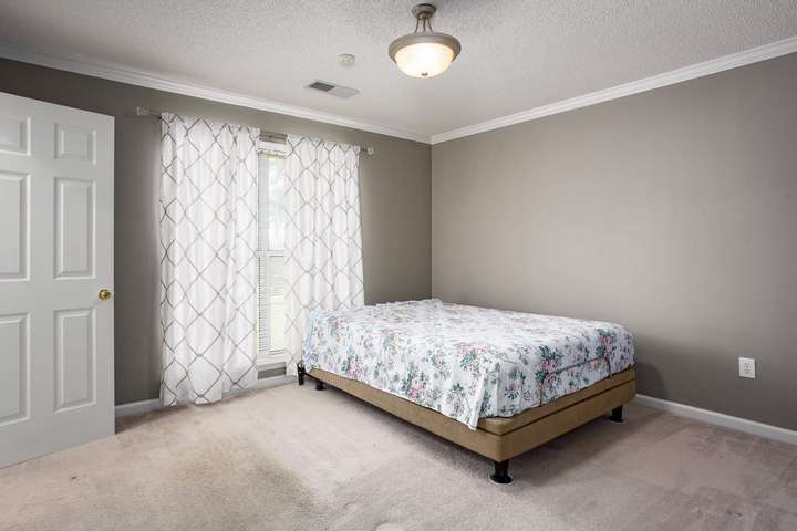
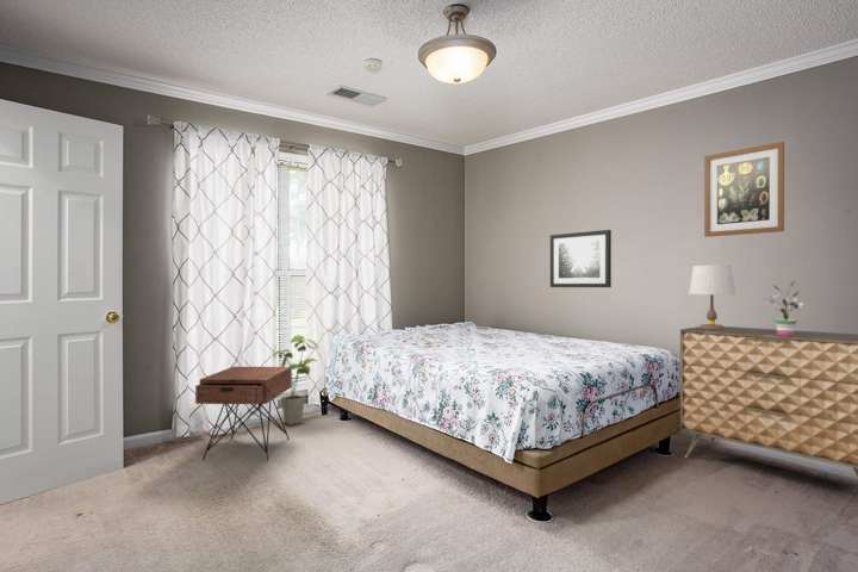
+ potted plant [765,280,804,335]
+ wall art [549,229,613,288]
+ table lamp [688,263,736,329]
+ dresser [679,325,858,478]
+ wall art [703,141,785,238]
+ nightstand [194,366,292,462]
+ house plant [272,334,319,427]
